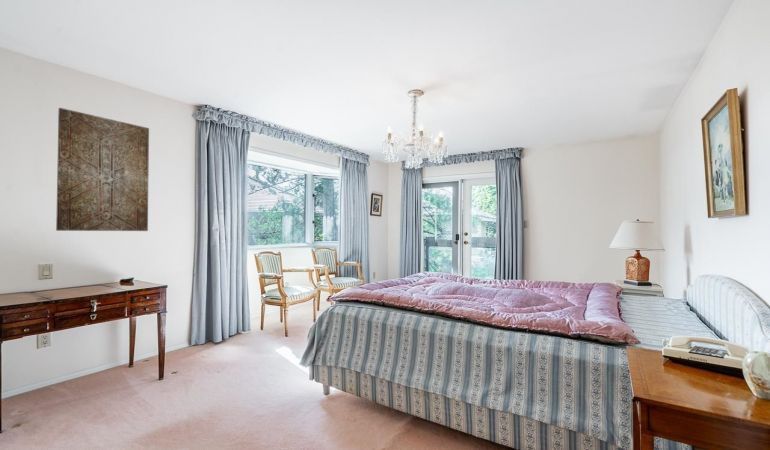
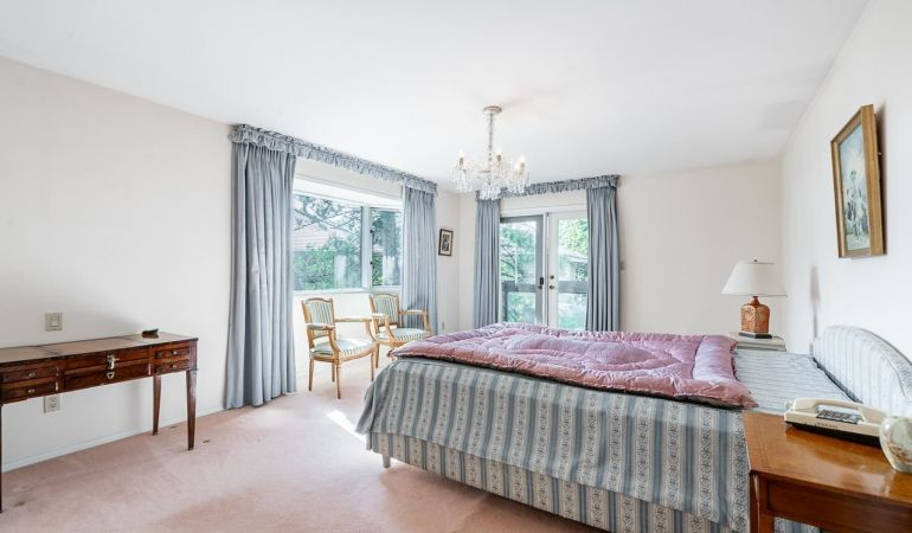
- wall art [55,107,150,232]
